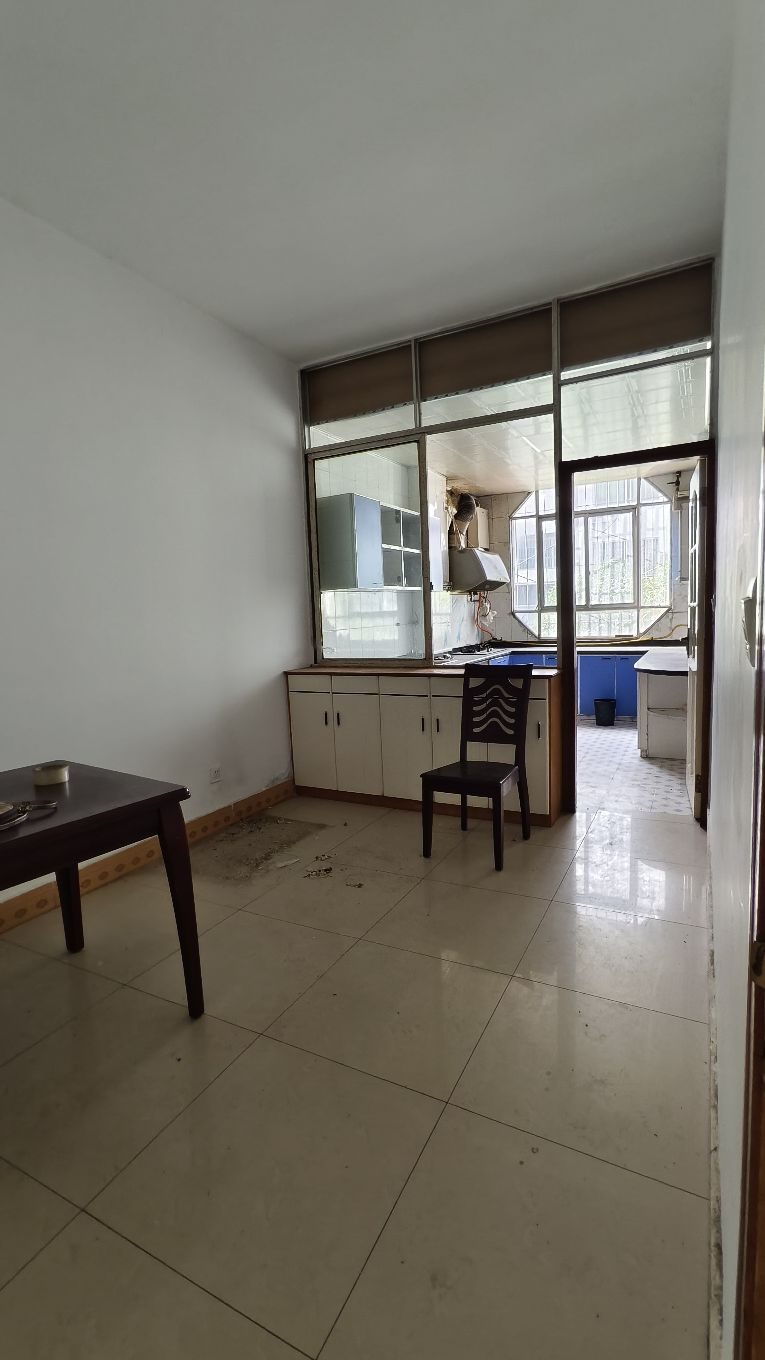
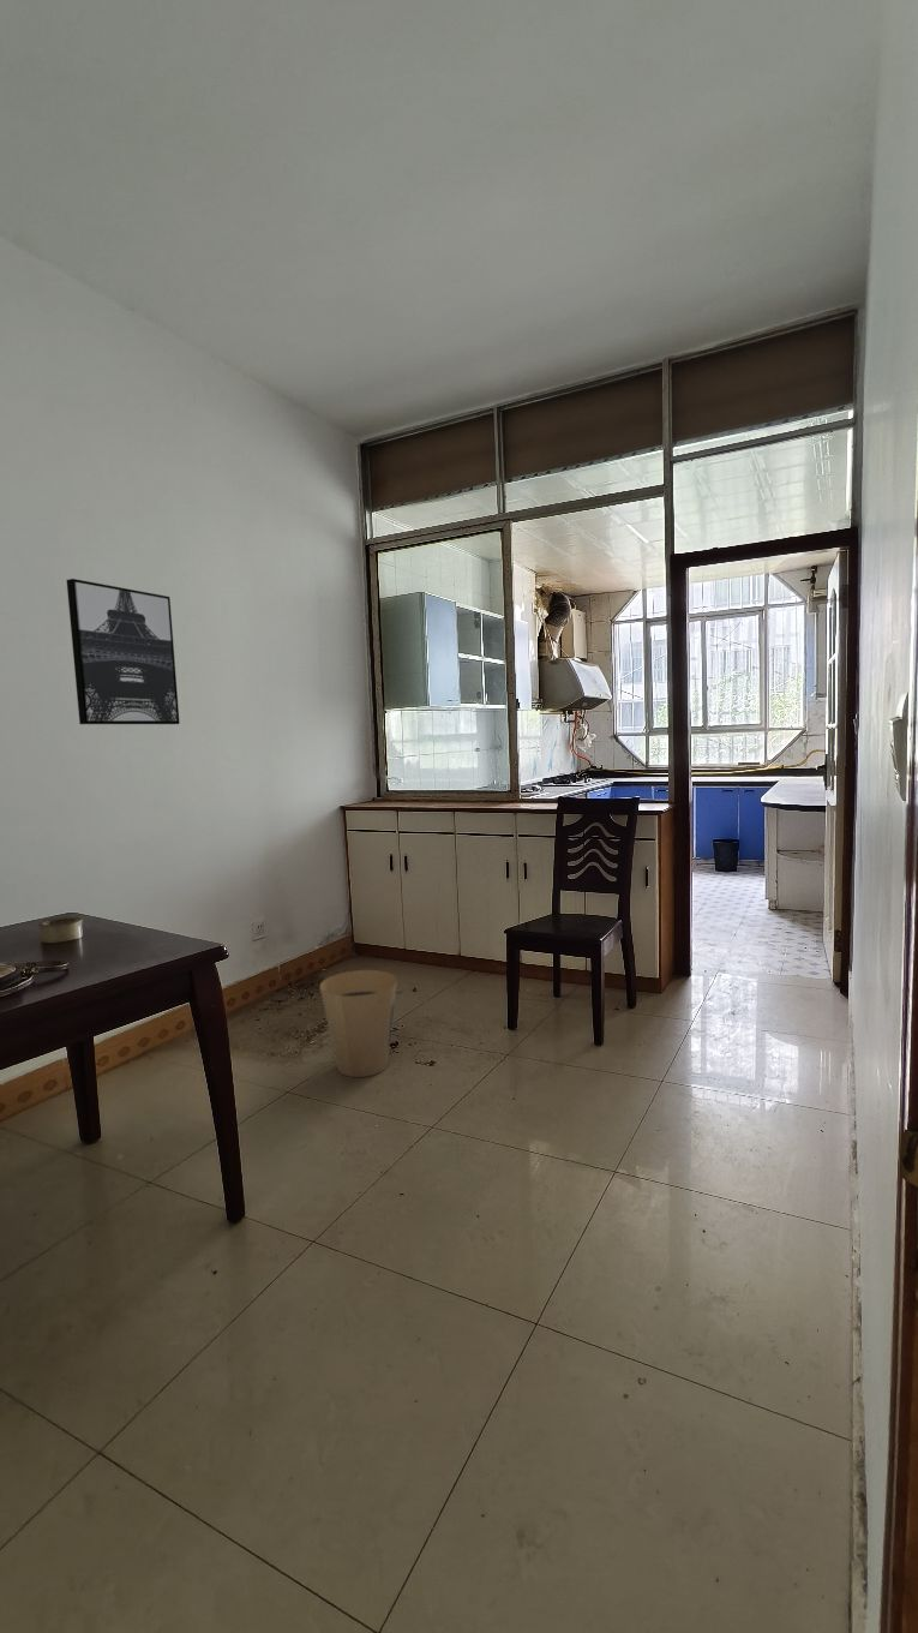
+ trash can [318,969,398,1078]
+ wall art [65,578,181,725]
